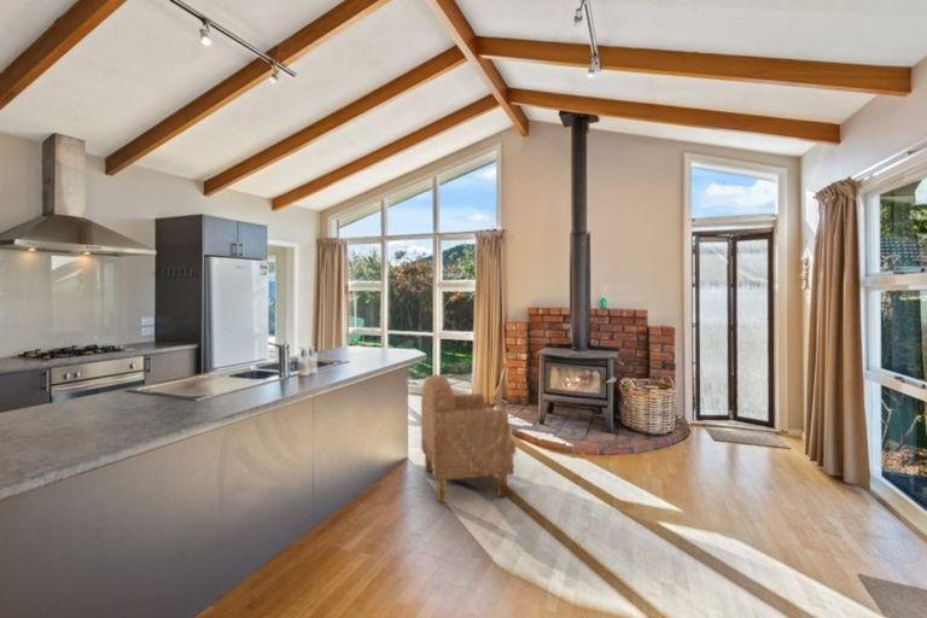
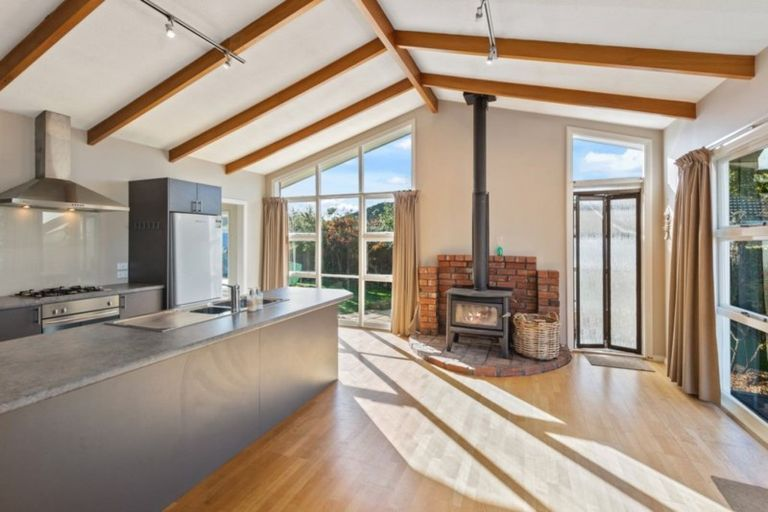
- armchair [420,373,517,503]
